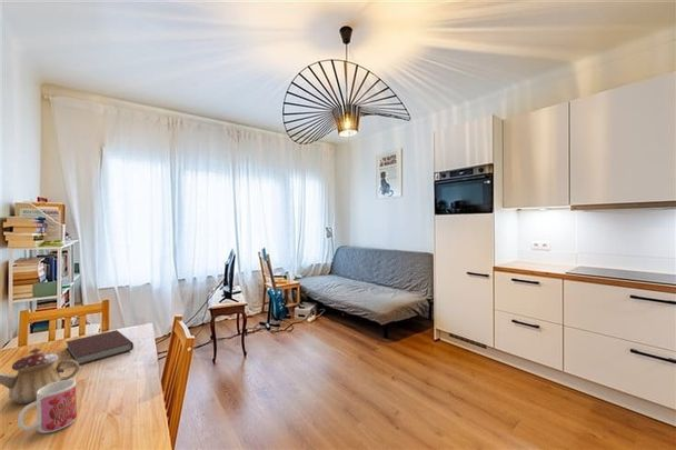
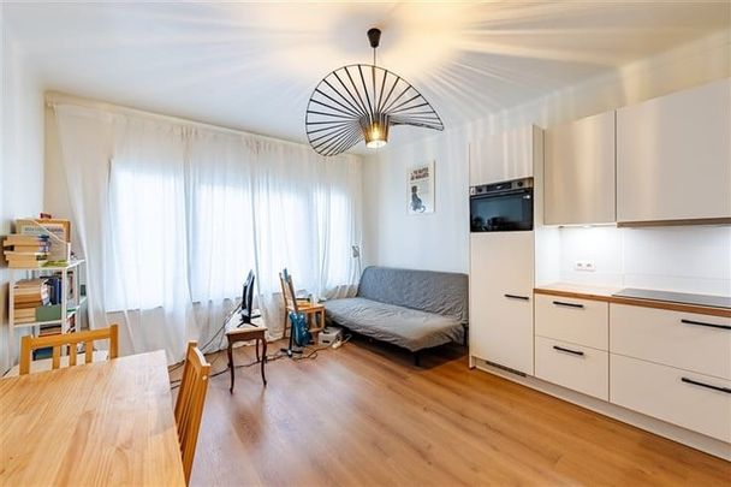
- teapot [0,348,81,404]
- mug [17,379,78,434]
- notebook [64,329,135,366]
